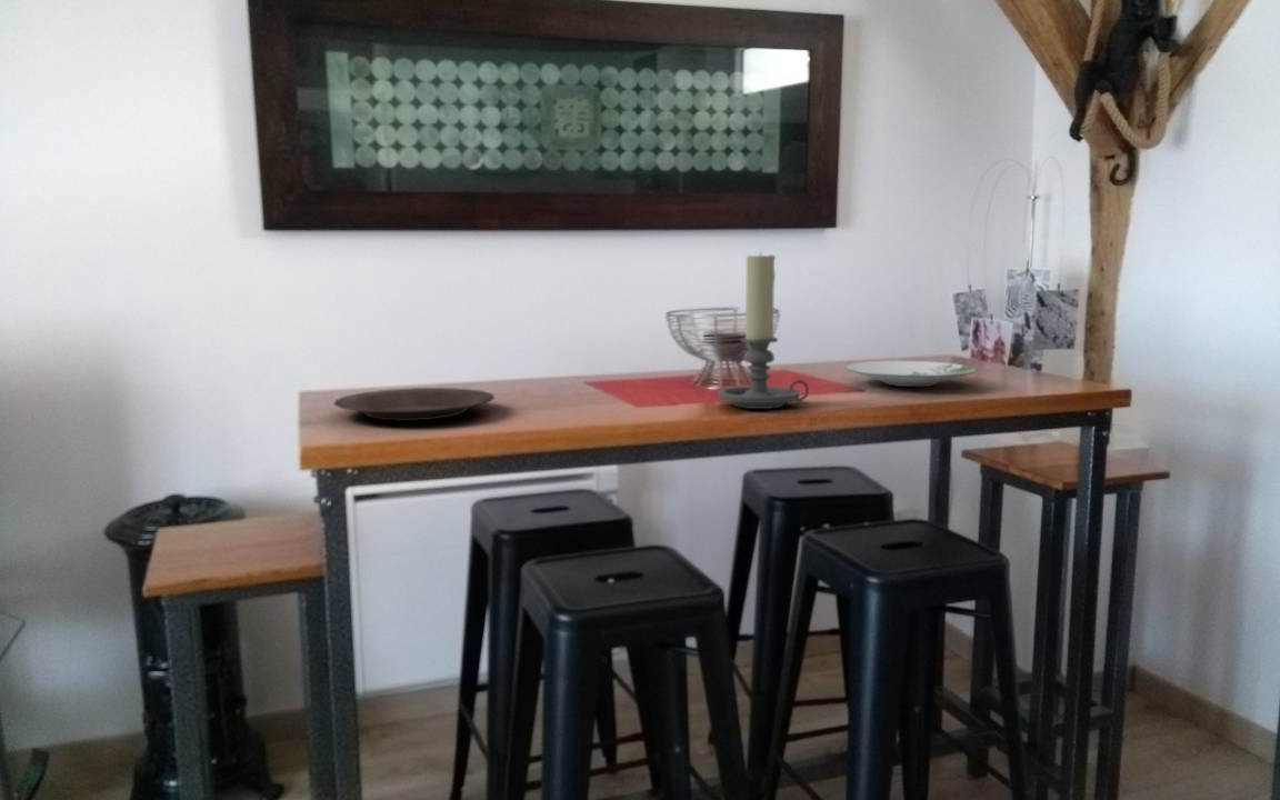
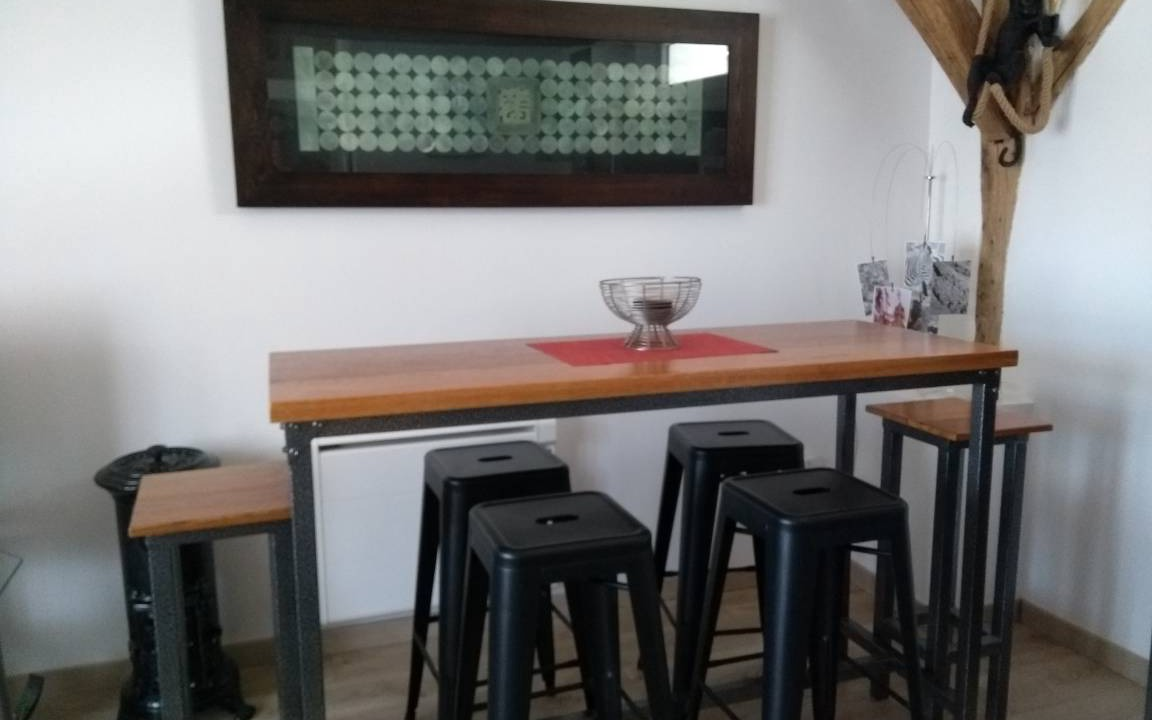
- plate [846,360,977,388]
- candle holder [717,251,810,410]
- plate [332,387,496,422]
